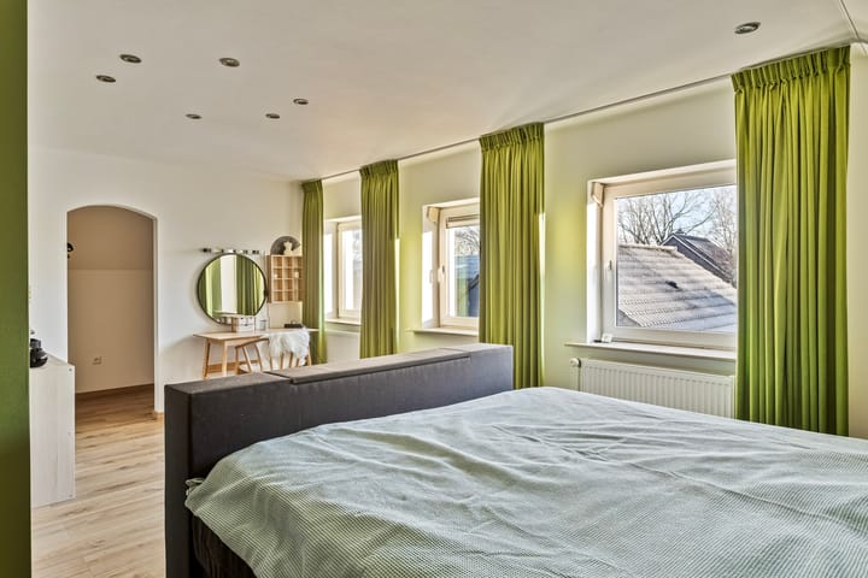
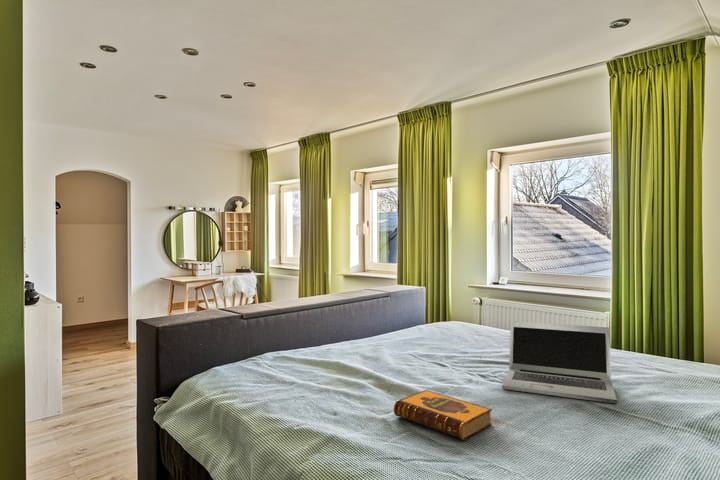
+ hardback book [393,389,493,441]
+ laptop [501,320,618,404]
